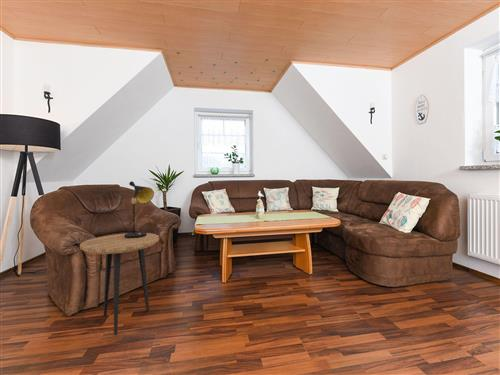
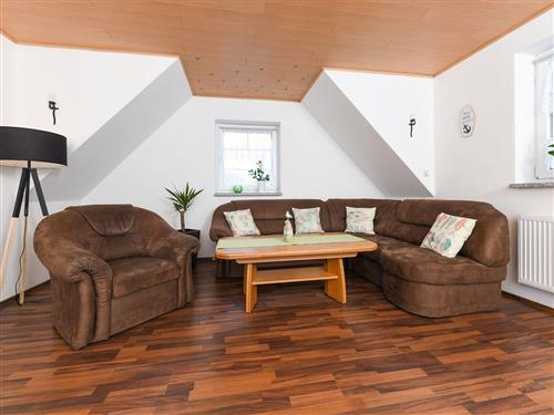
- side table [79,232,160,336]
- table lamp [124,180,155,238]
